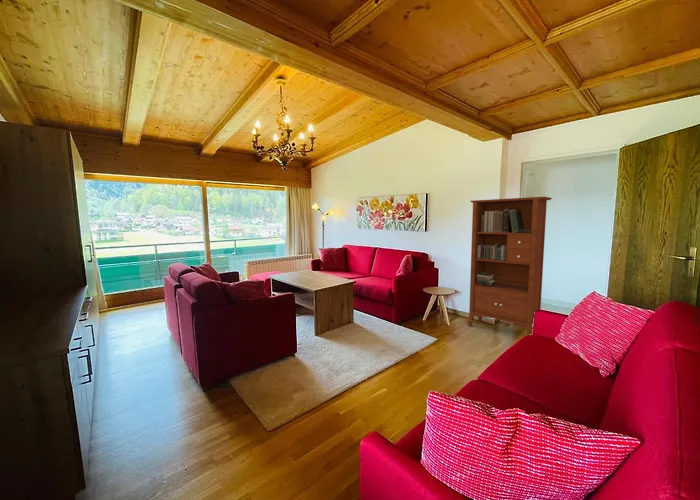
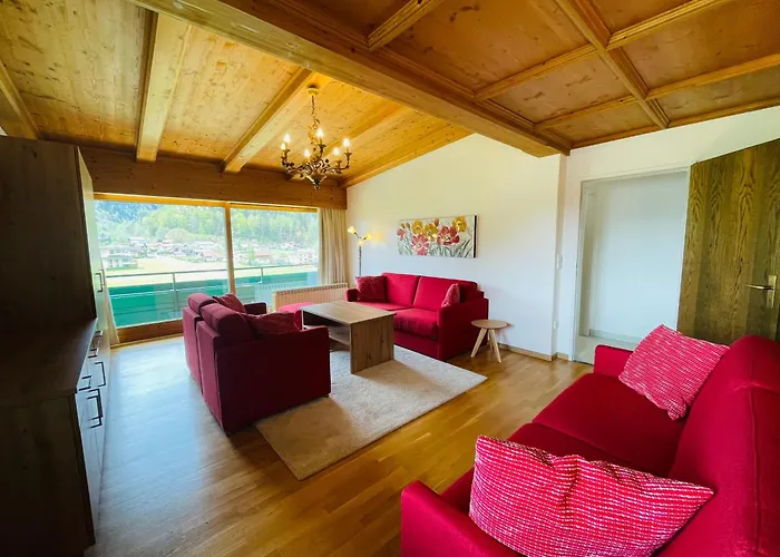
- bookcase [467,196,553,336]
